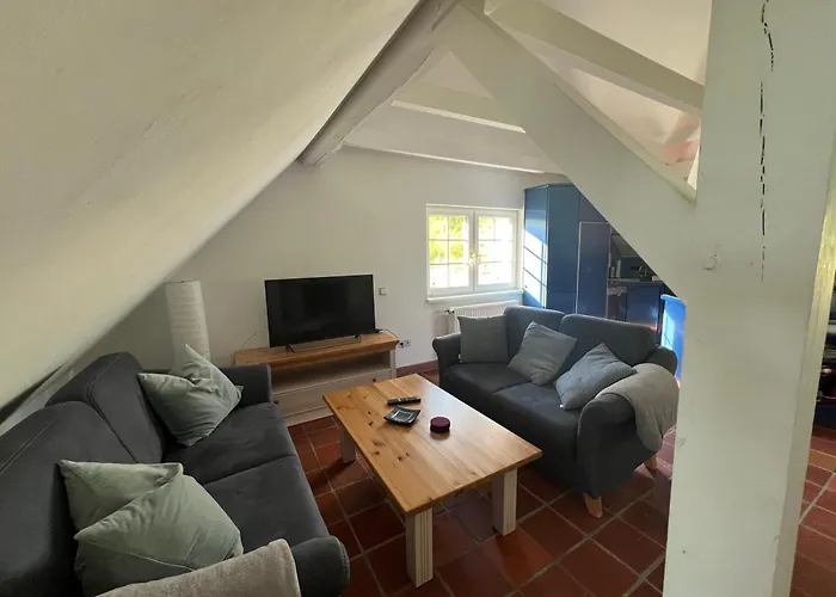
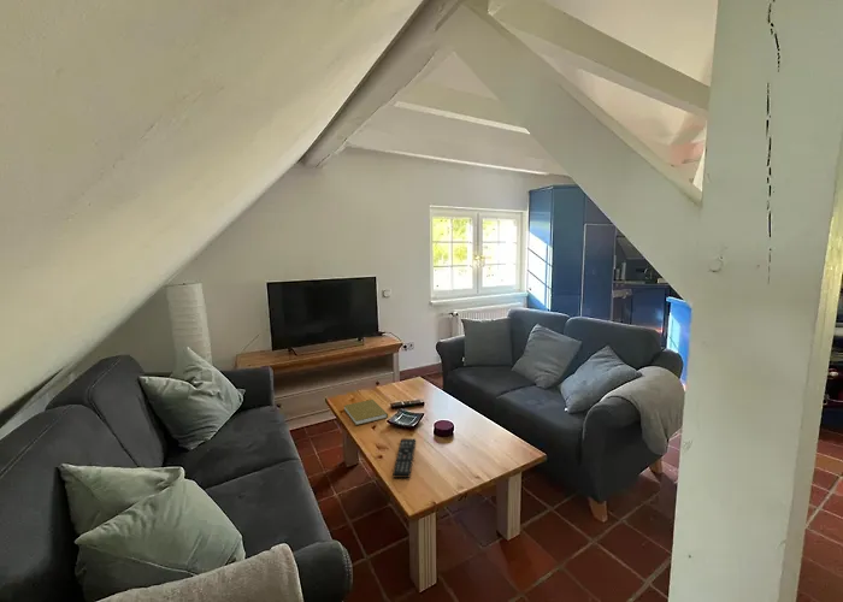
+ book [343,399,389,426]
+ remote control [391,437,417,479]
